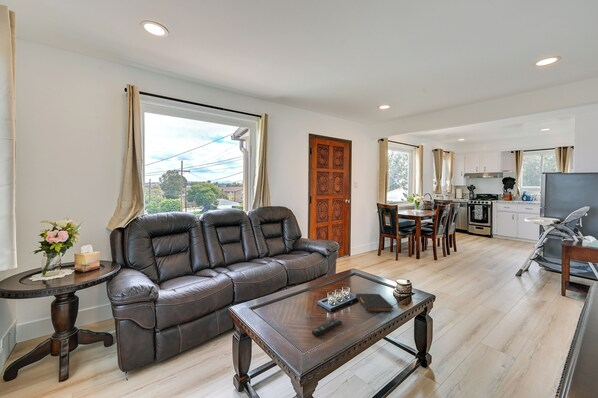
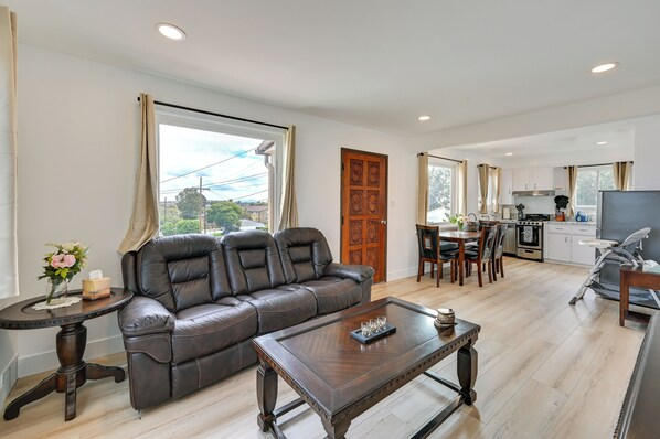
- remote control [311,317,343,337]
- book [355,293,394,313]
